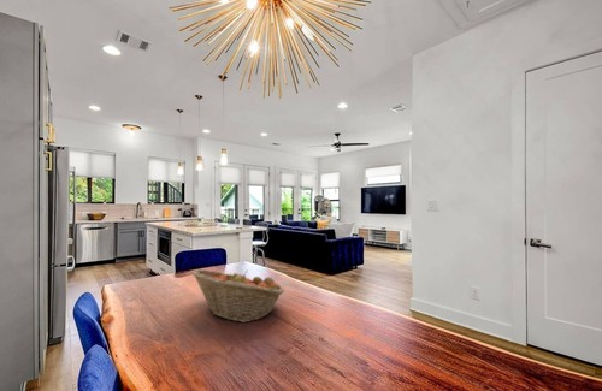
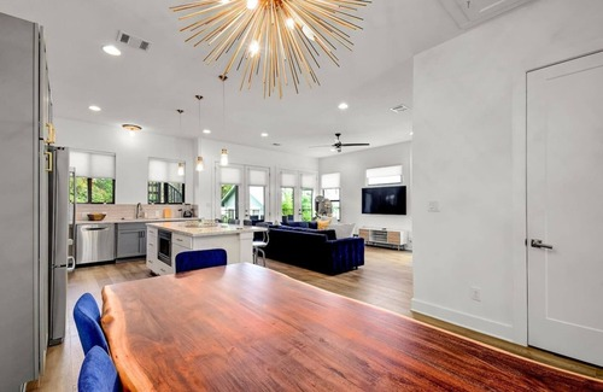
- fruit basket [190,268,287,324]
